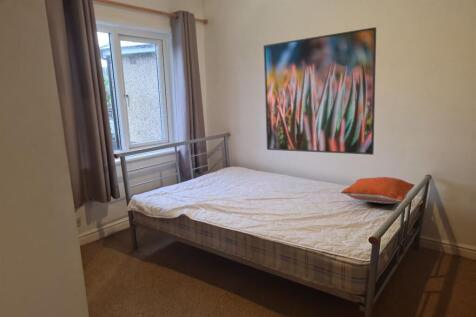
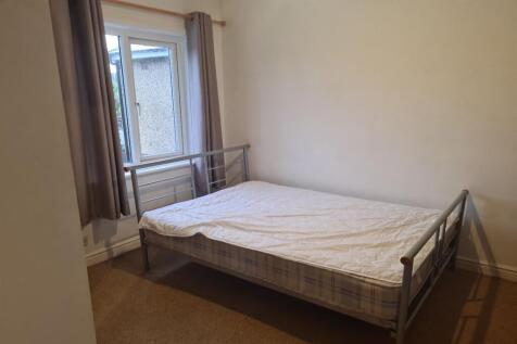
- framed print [263,26,377,156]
- pillow [340,176,415,205]
